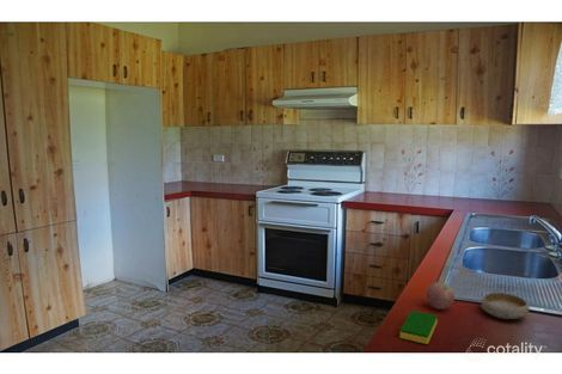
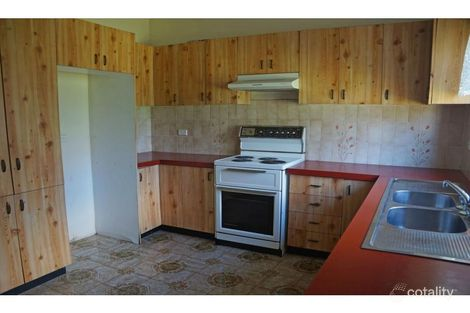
- dish sponge [398,309,439,345]
- bowl [481,292,530,320]
- apple [424,281,456,311]
